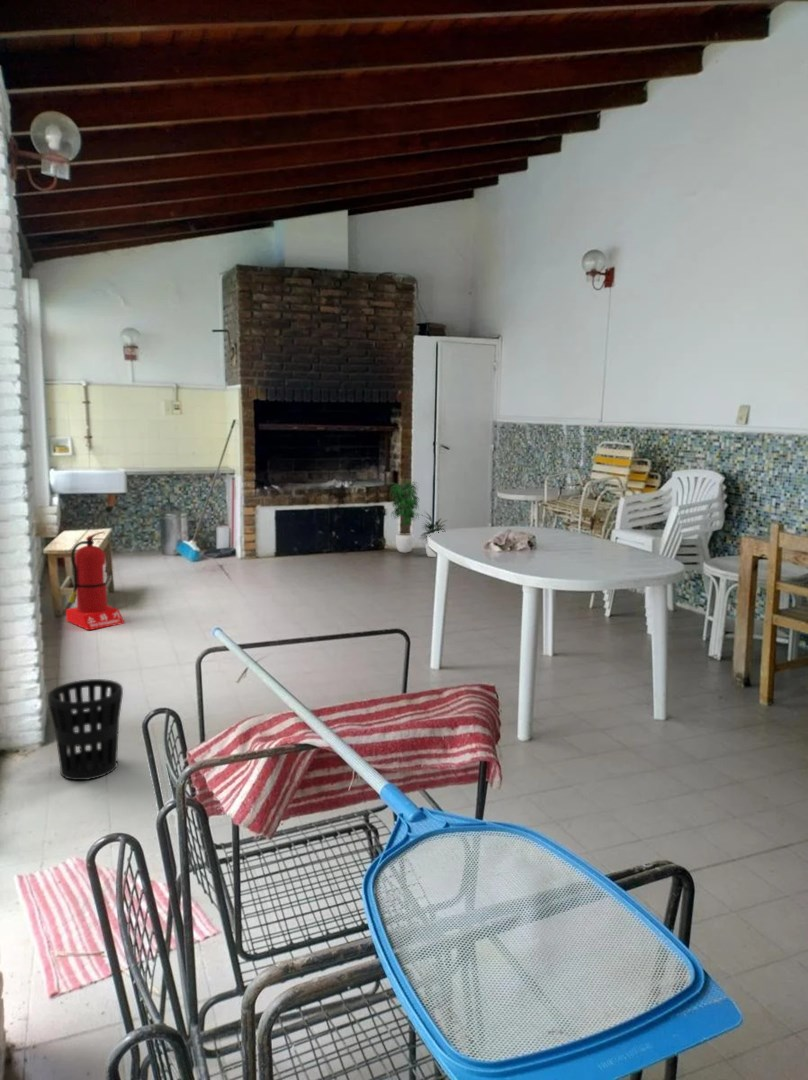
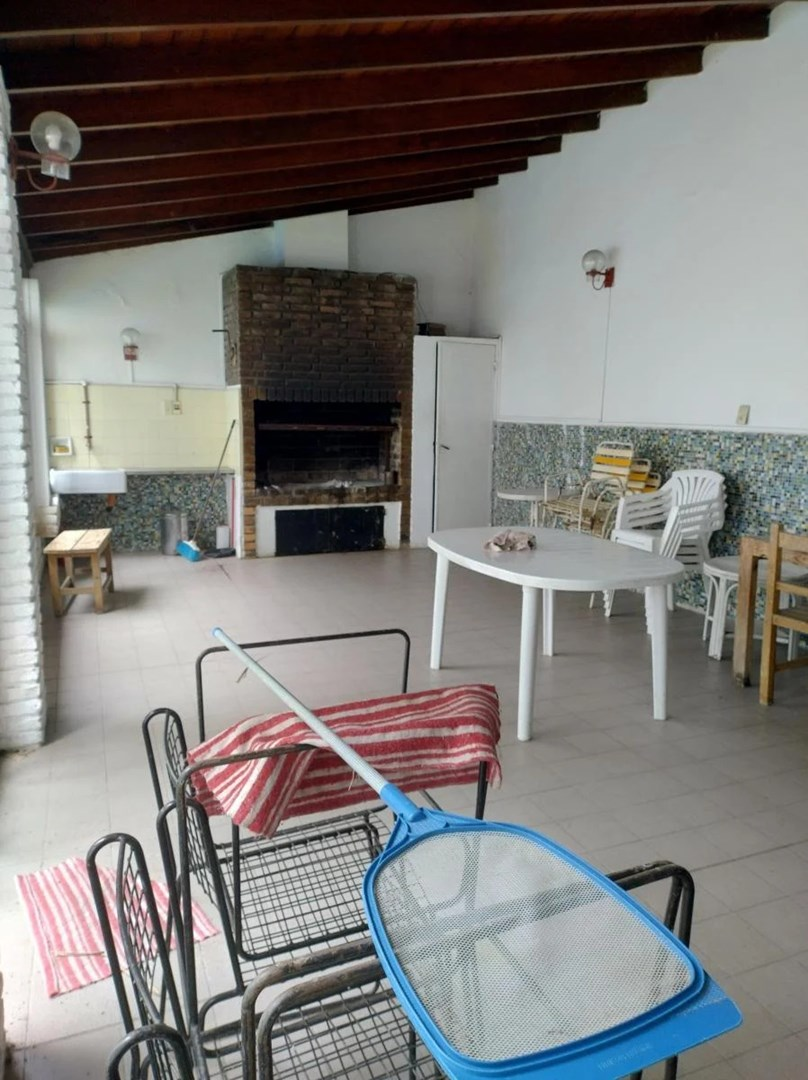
- fire extinguisher [65,531,125,631]
- potted plant [388,476,450,558]
- wastebasket [47,678,124,781]
